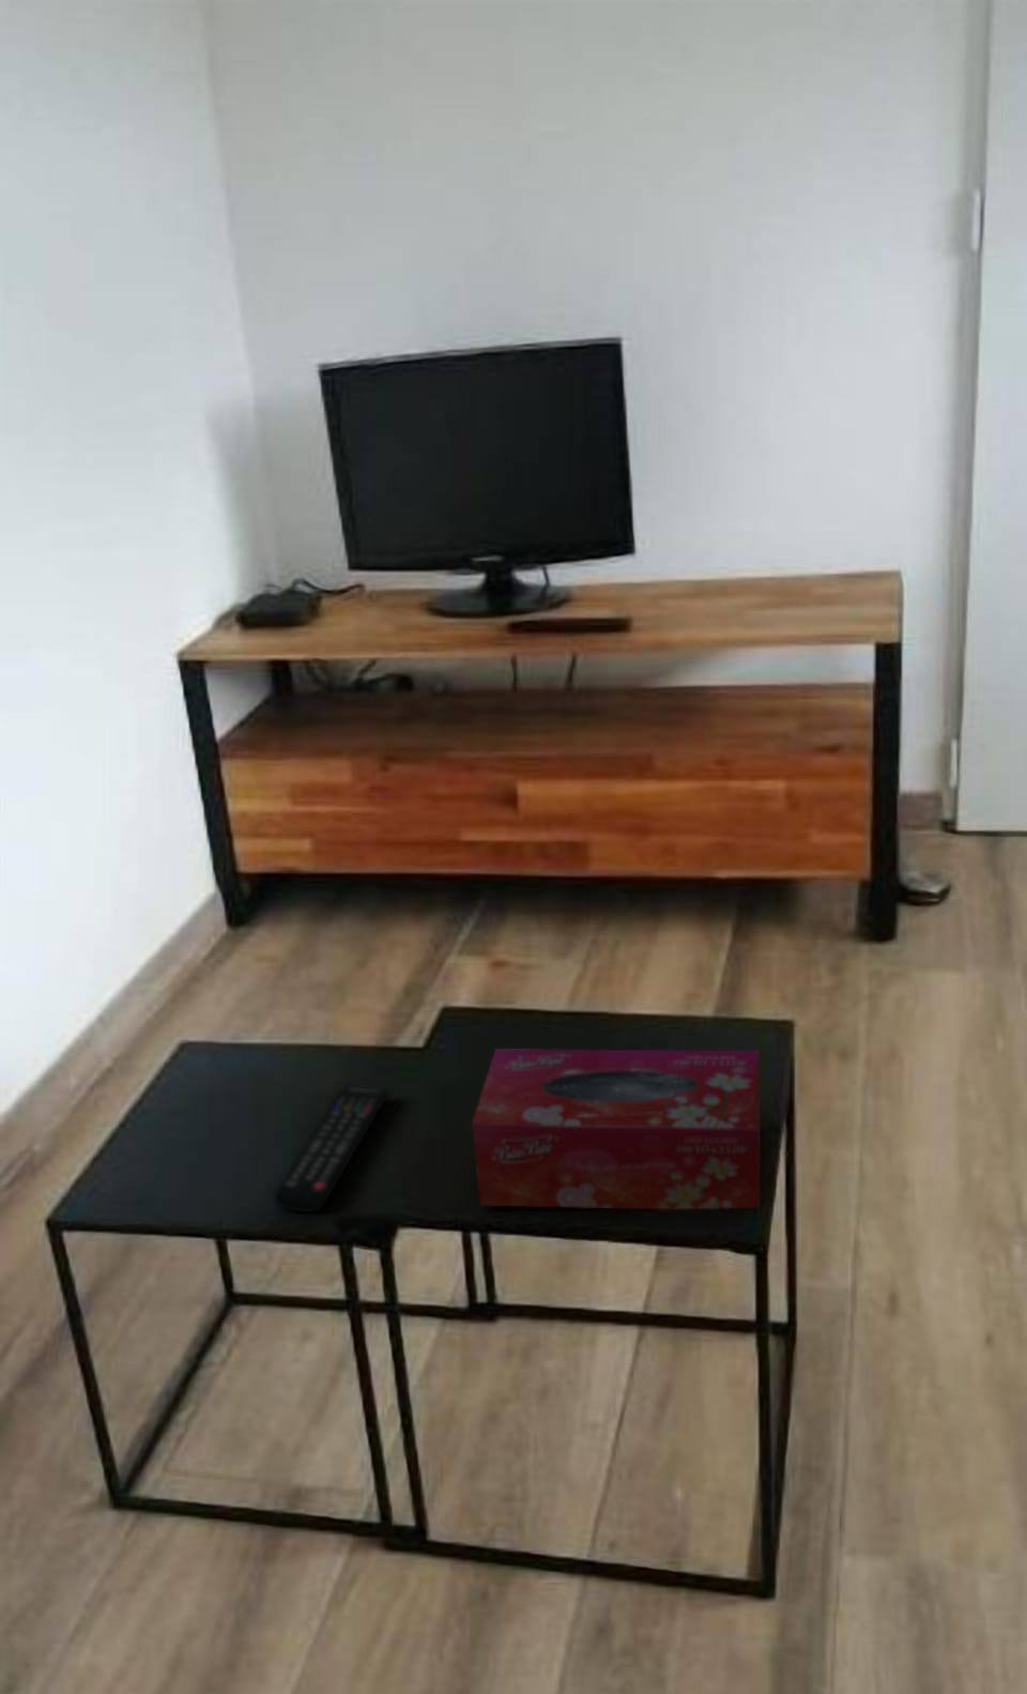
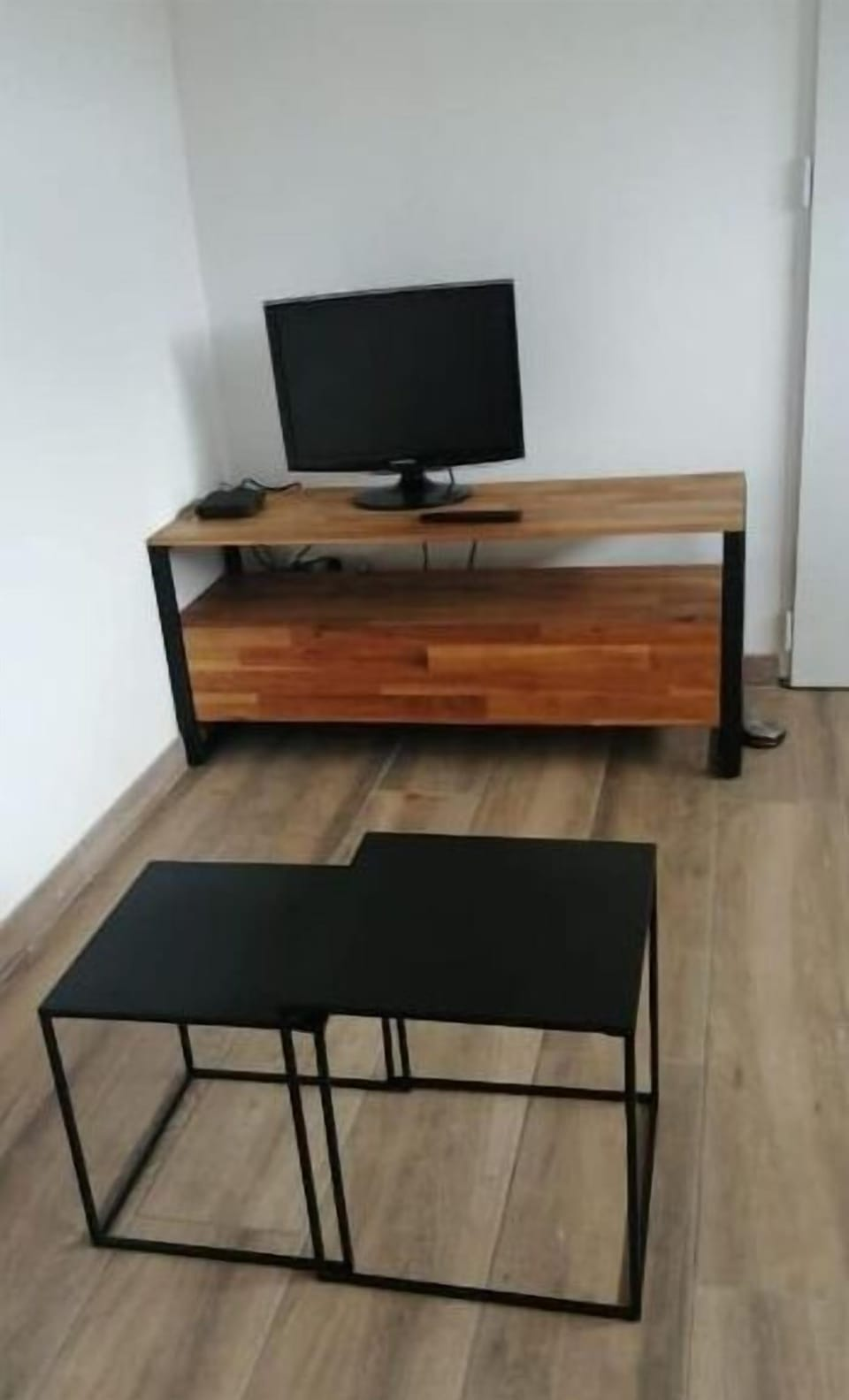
- remote control [273,1087,391,1214]
- tissue box [471,1048,762,1210]
